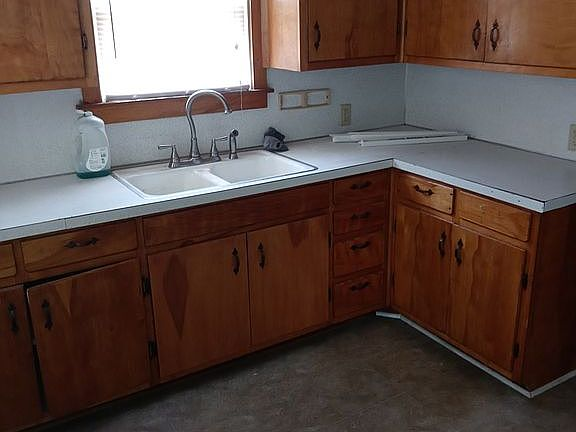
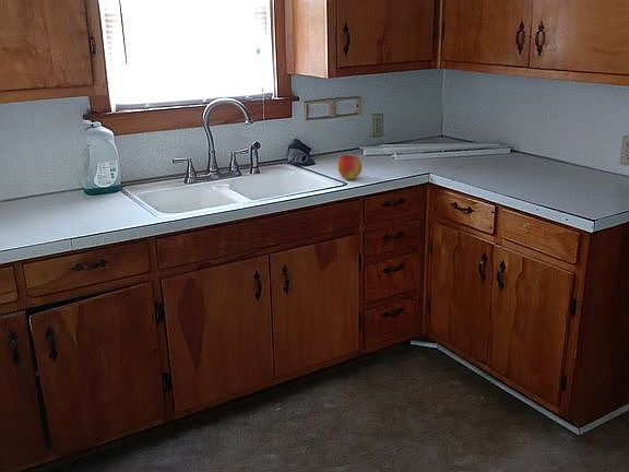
+ apple [337,154,363,180]
